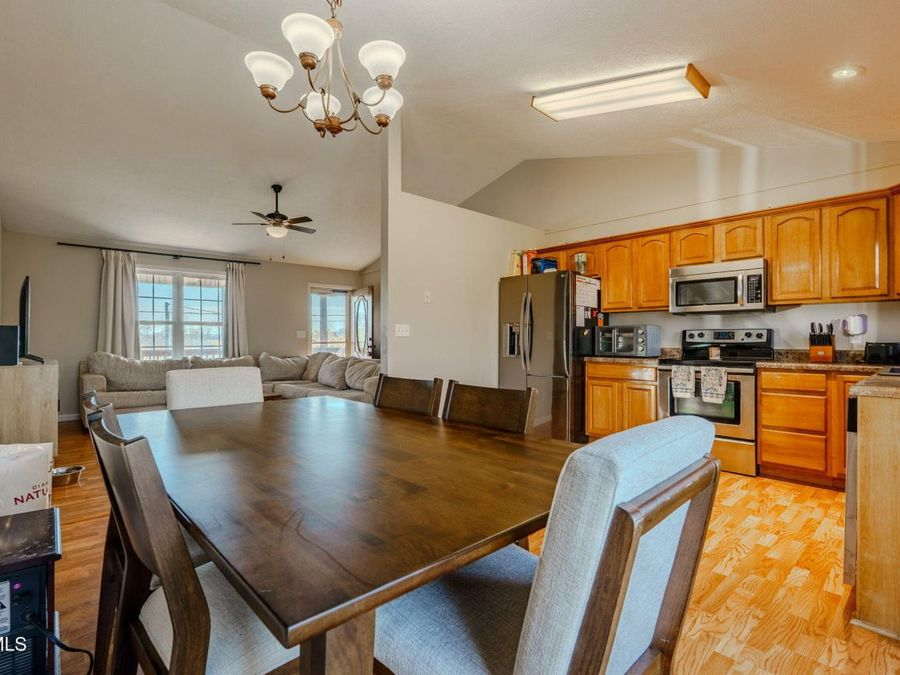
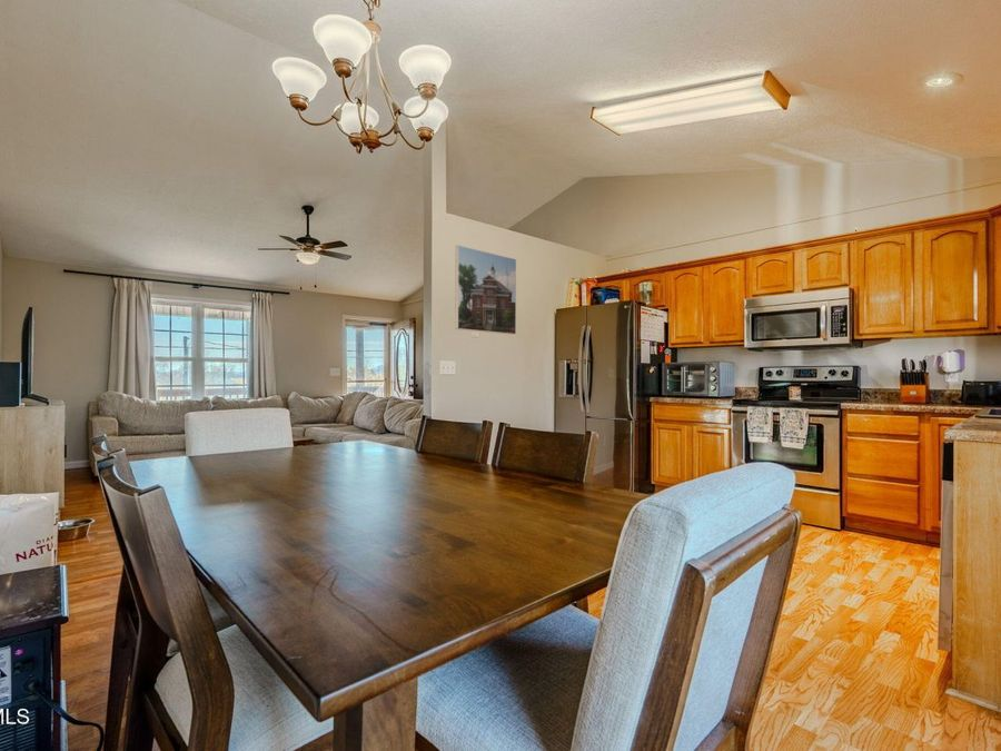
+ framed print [454,245,517,336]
